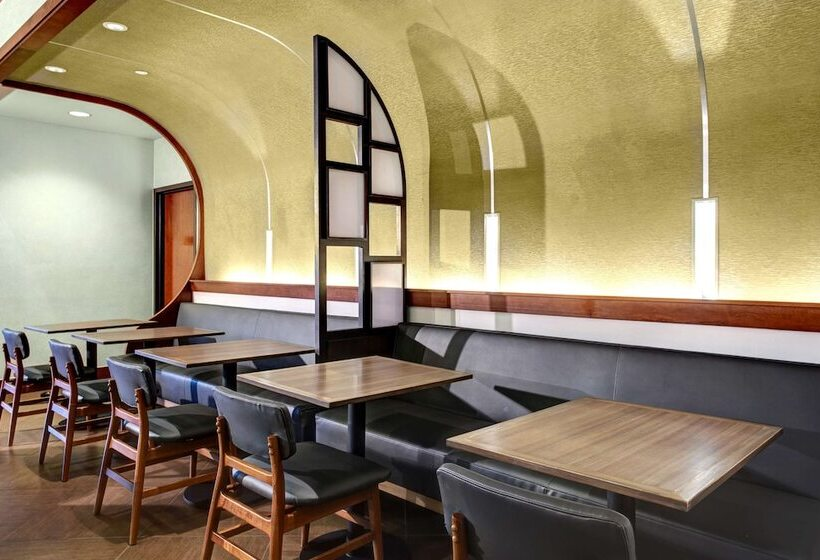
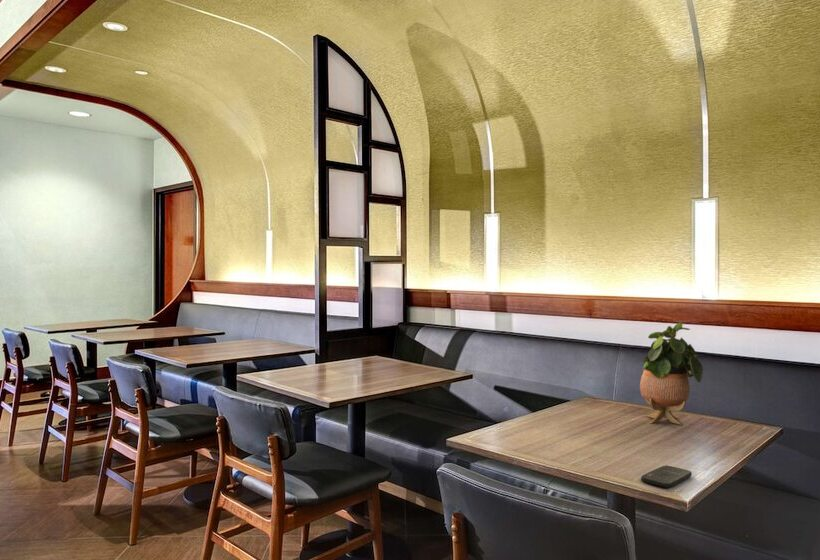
+ potted plant [639,321,704,426]
+ smartphone [640,465,693,489]
